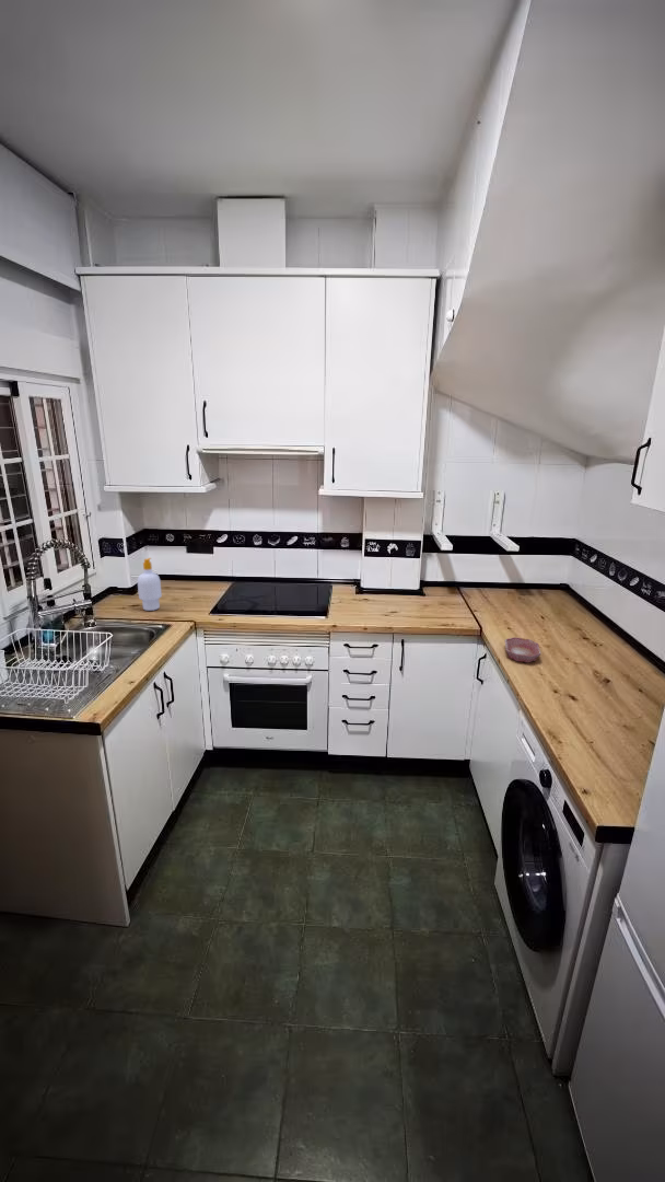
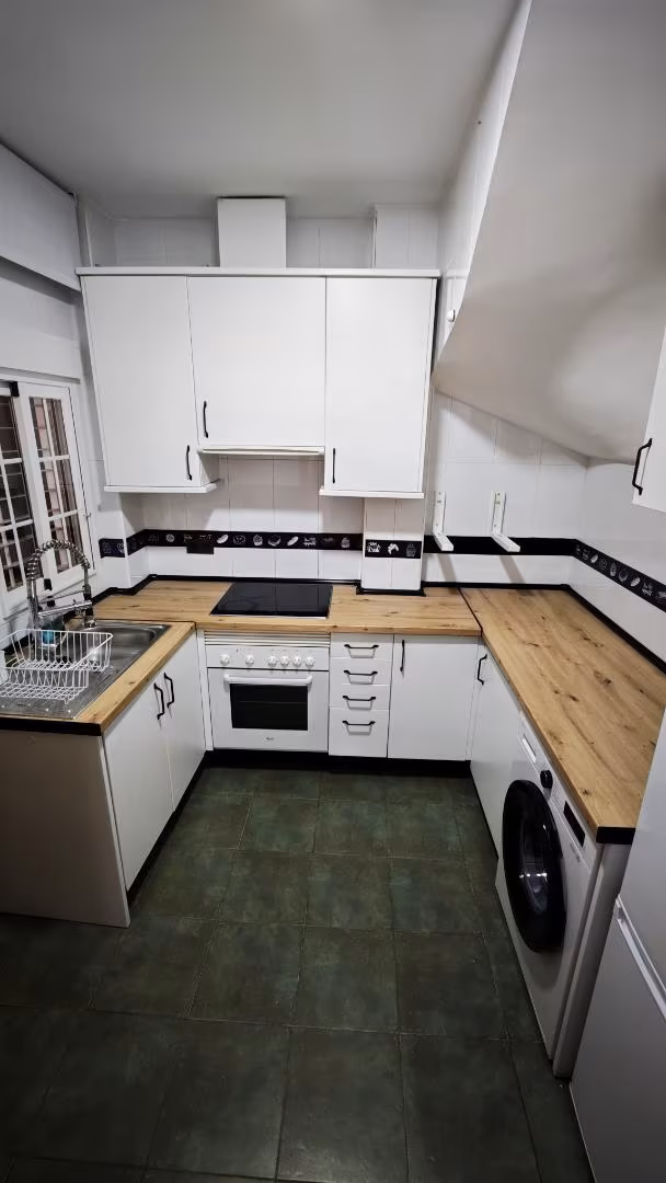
- bowl [503,637,542,663]
- soap bottle [137,557,163,612]
